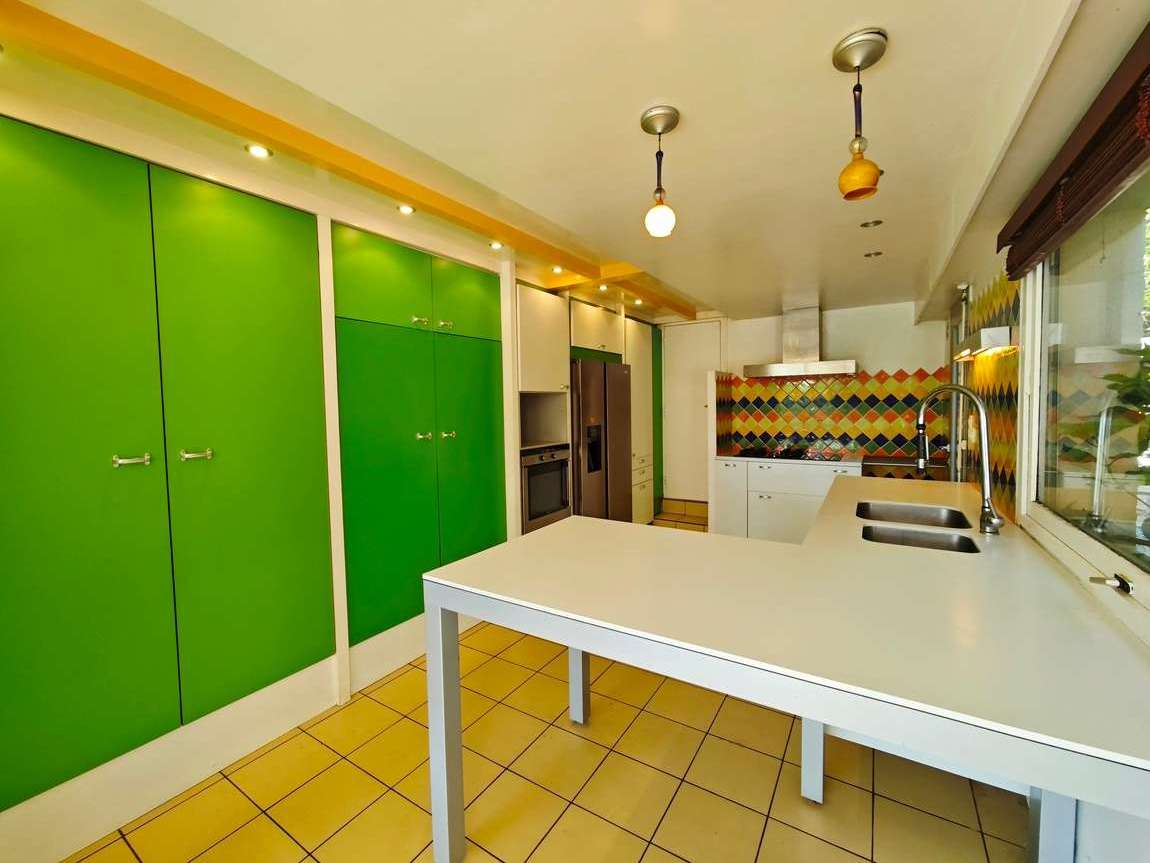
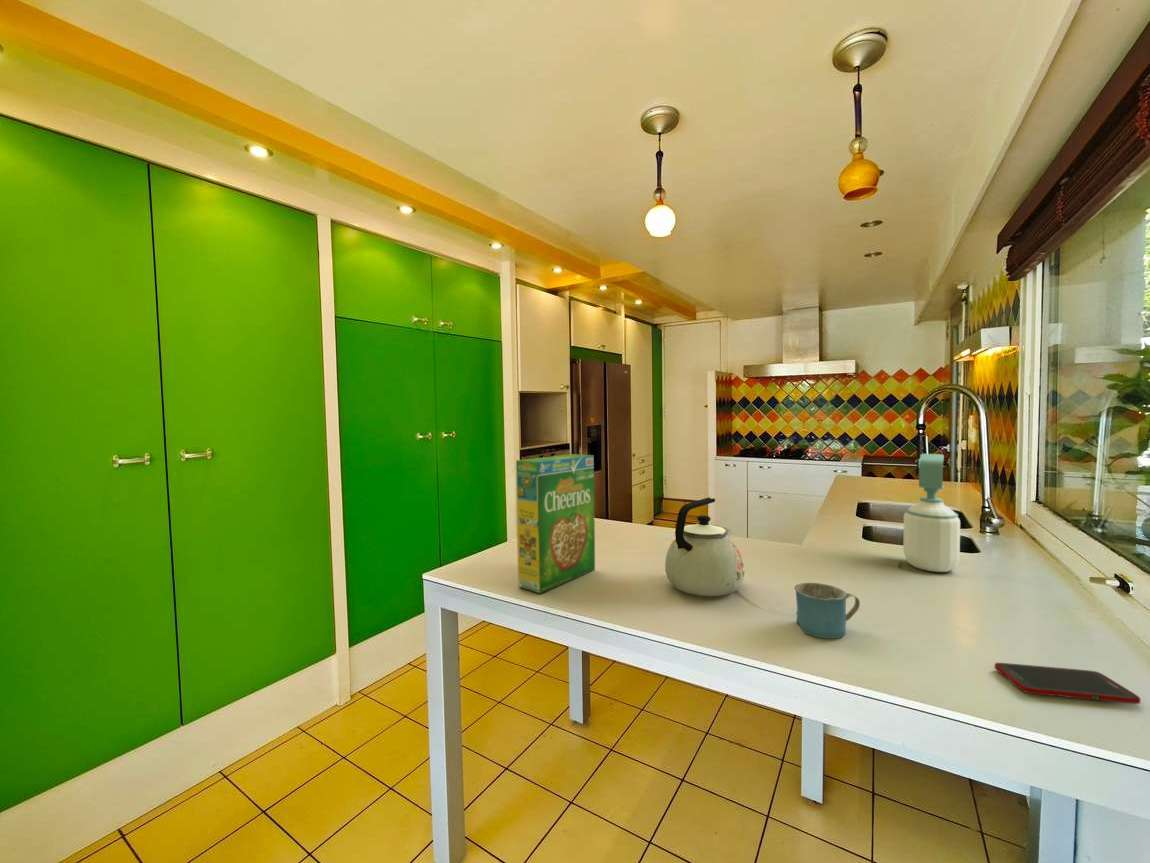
+ cell phone [994,662,1141,705]
+ cereal box [515,453,596,595]
+ soap bottle [902,453,961,573]
+ kettle [664,497,746,597]
+ mug [794,582,861,639]
